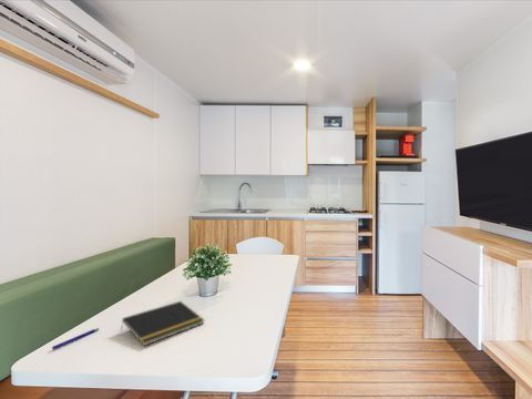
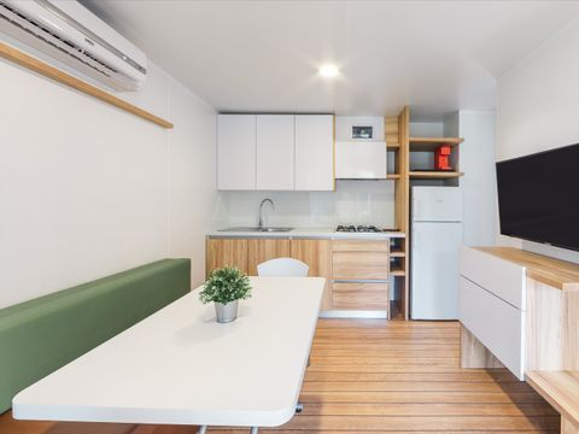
- notepad [120,300,205,347]
- pen [51,327,100,350]
